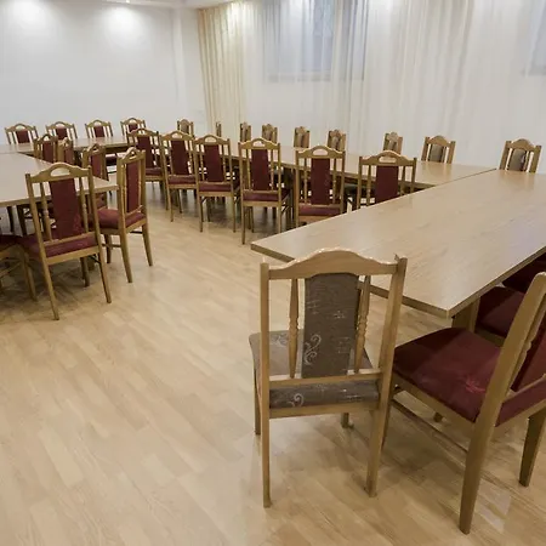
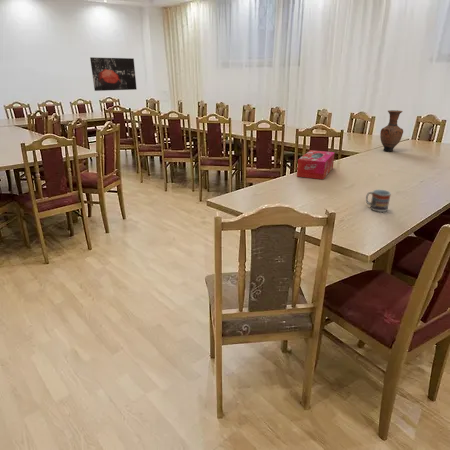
+ wall art [89,56,137,92]
+ tissue box [296,149,336,180]
+ cup [365,189,392,213]
+ vase [379,109,404,152]
